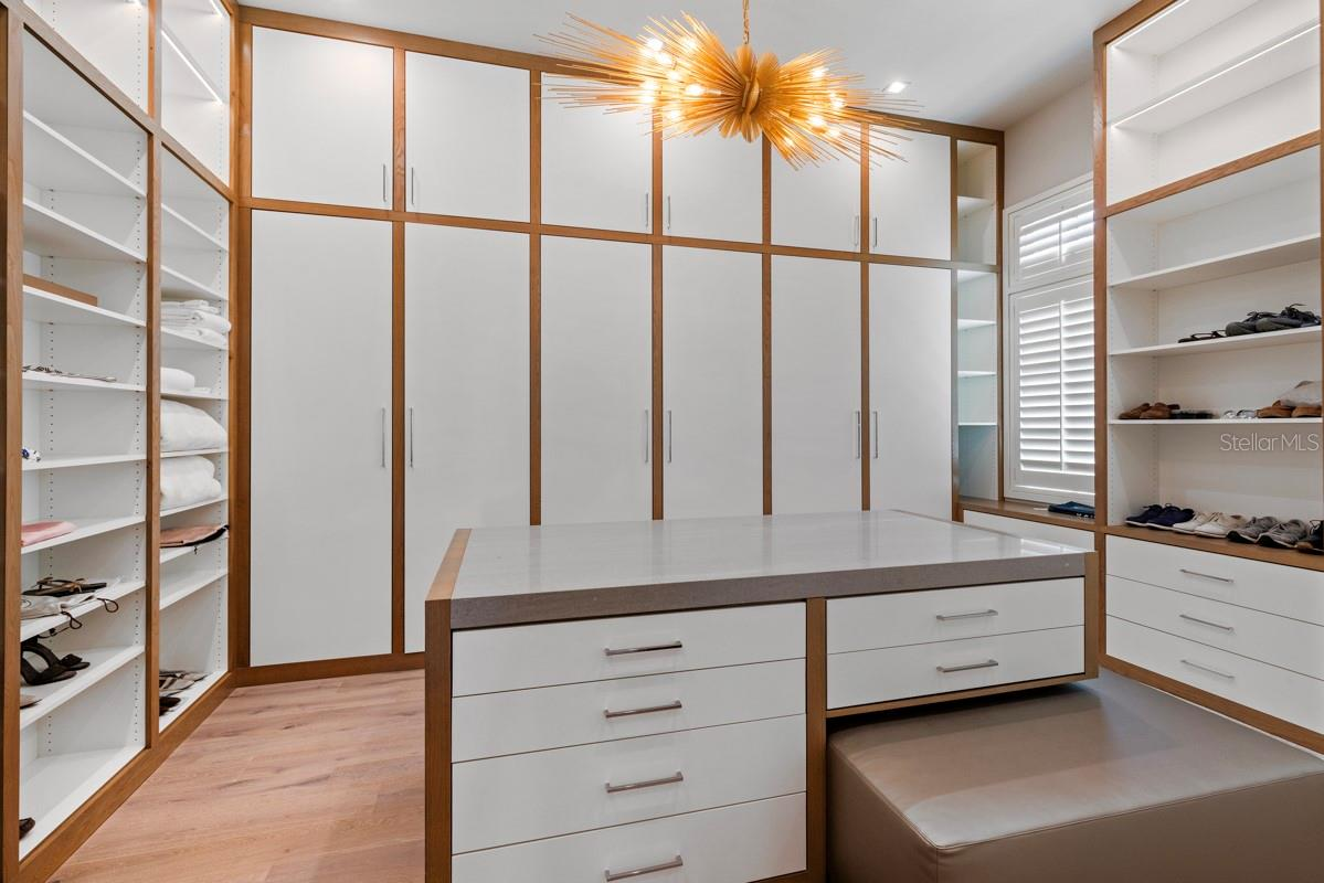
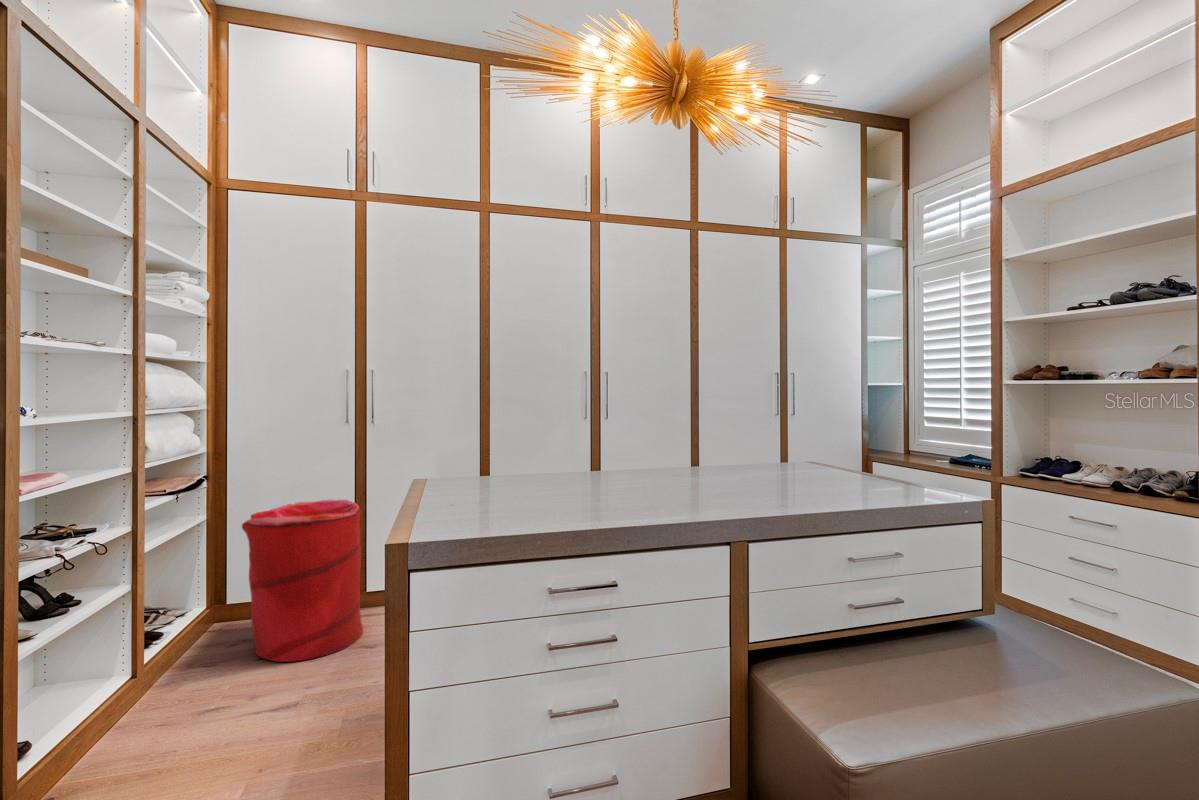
+ laundry hamper [241,498,364,663]
